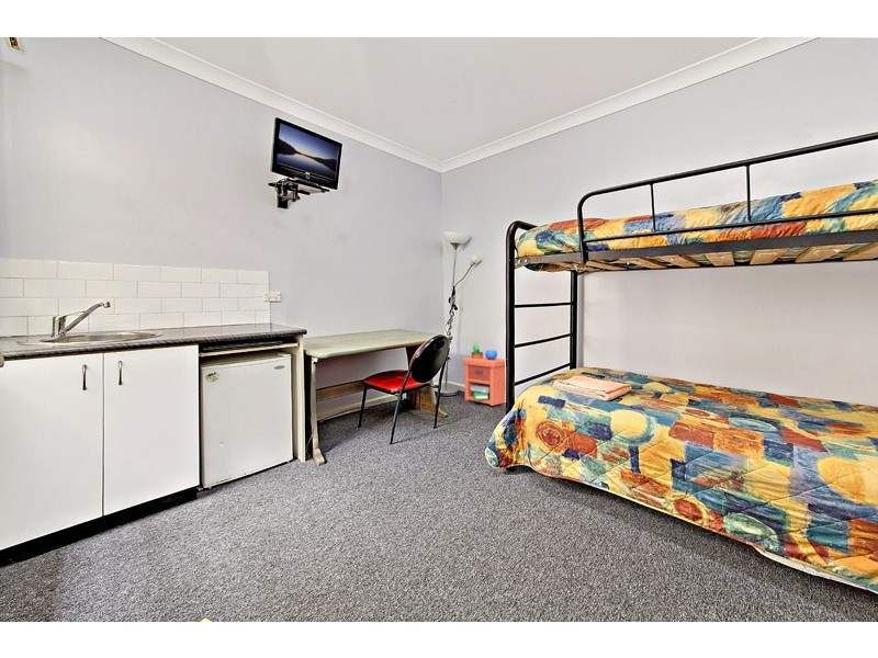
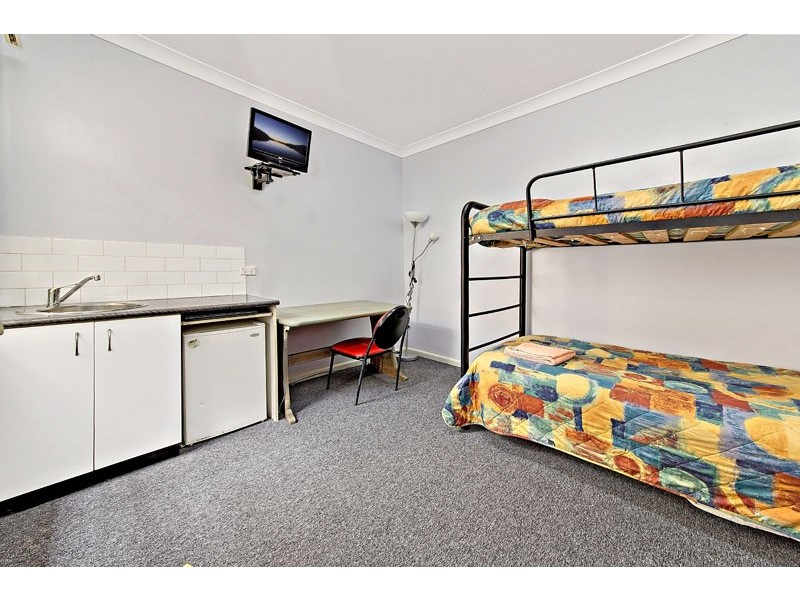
- nightstand [462,340,506,407]
